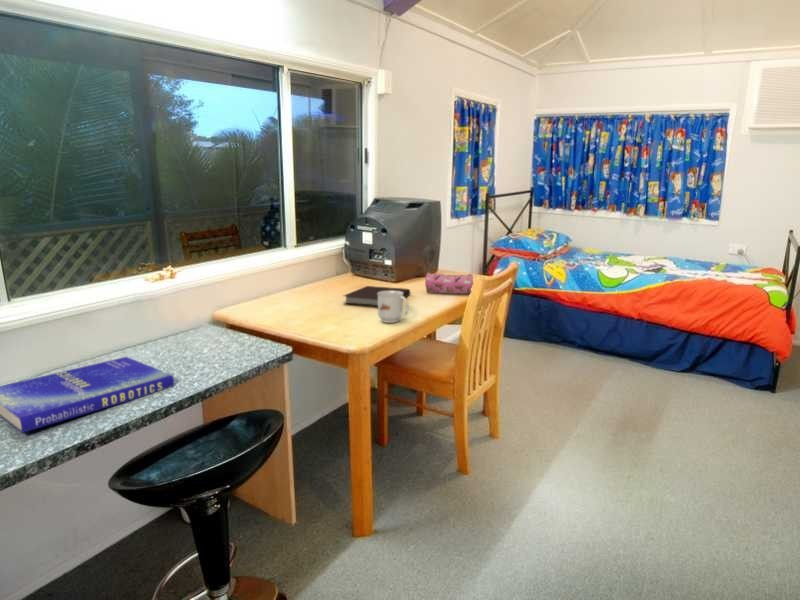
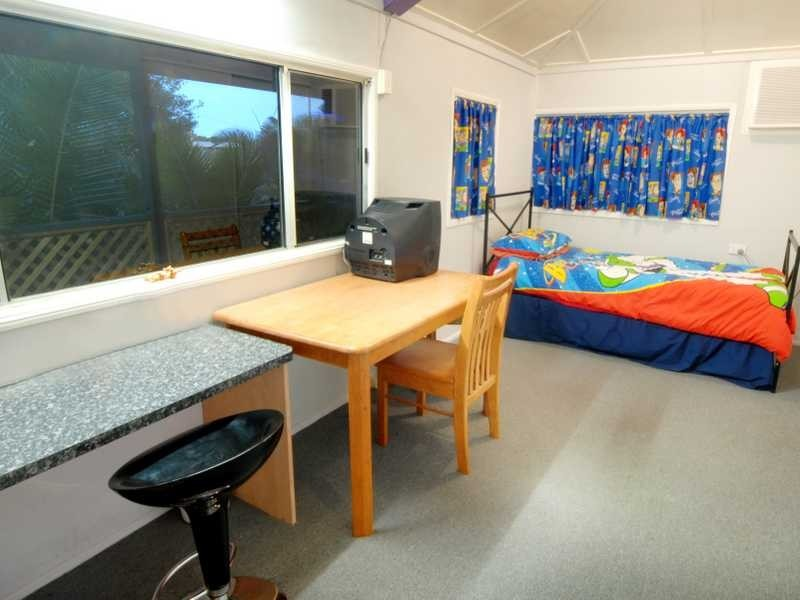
- notebook [342,285,411,307]
- book [0,356,175,434]
- pencil case [424,272,474,295]
- mug [377,291,410,324]
